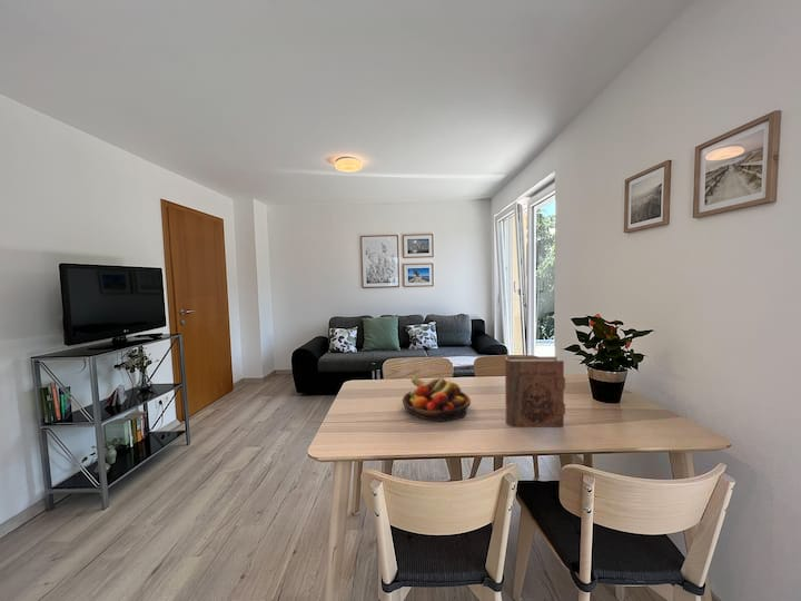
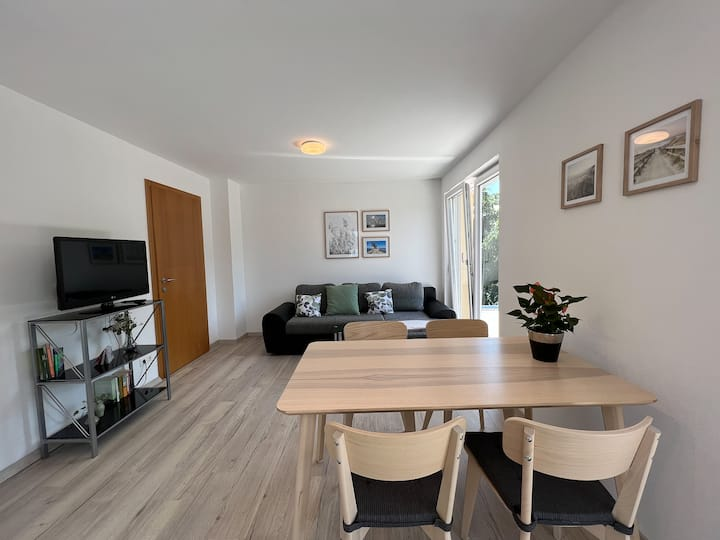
- book [504,356,566,428]
- fruit bowl [402,375,472,423]
